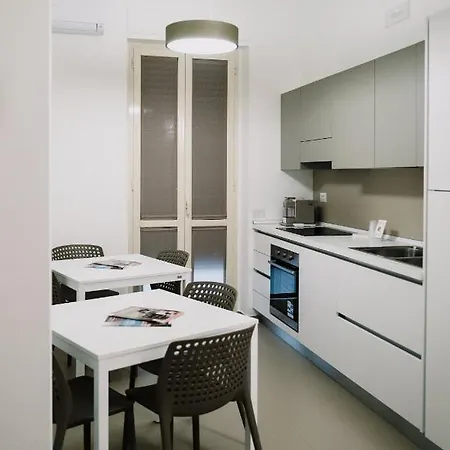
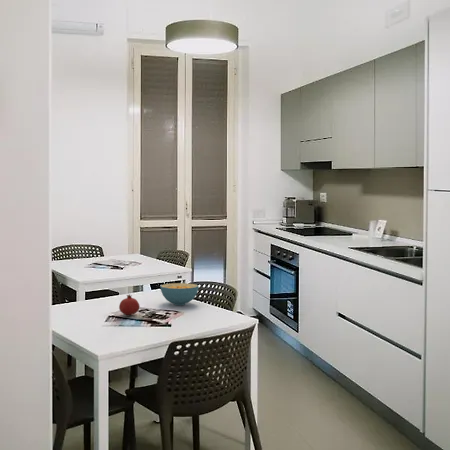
+ fruit [118,293,141,316]
+ cereal bowl [160,282,200,306]
